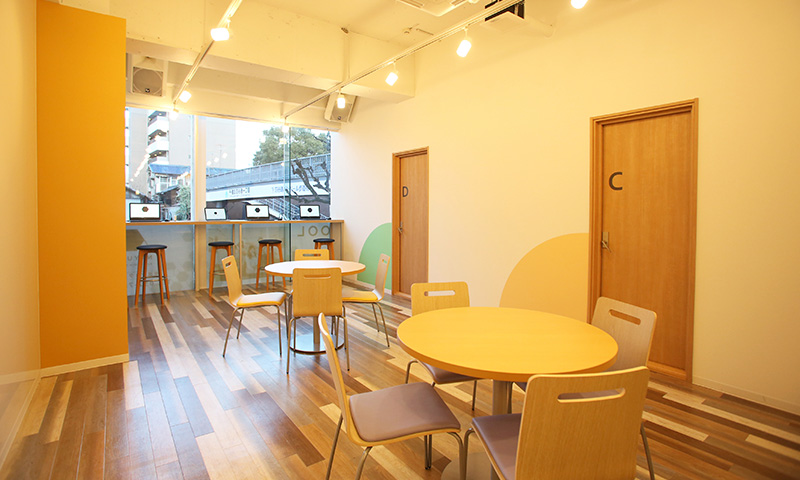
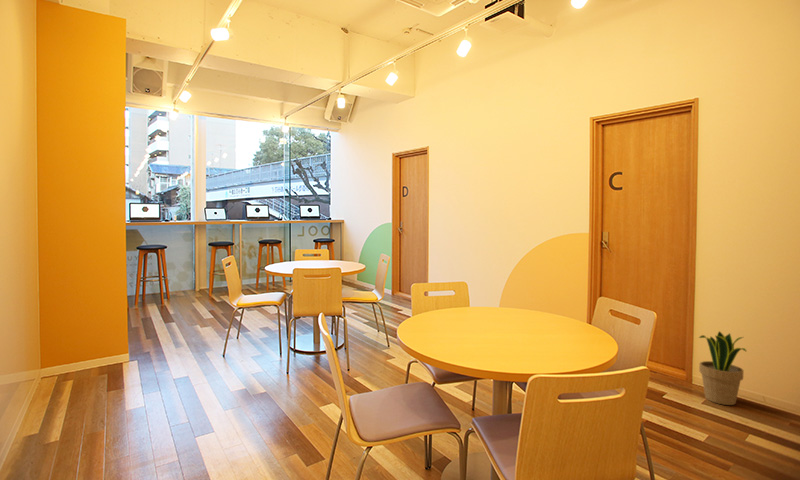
+ potted plant [698,330,748,406]
